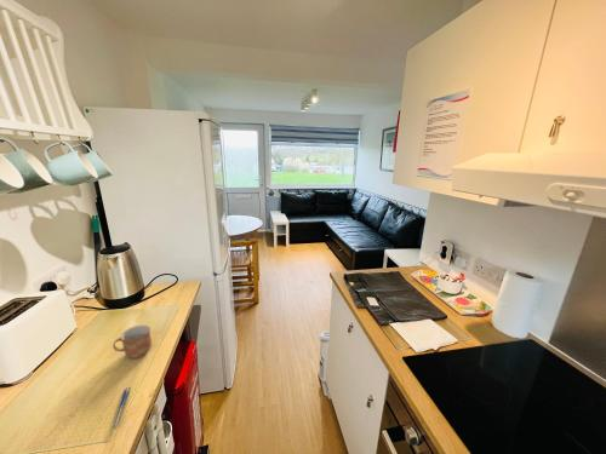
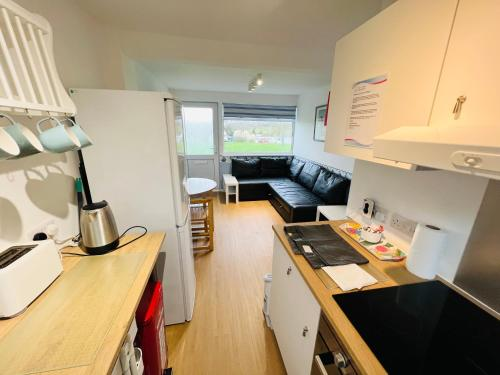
- pen [110,386,132,430]
- mug [112,324,153,360]
